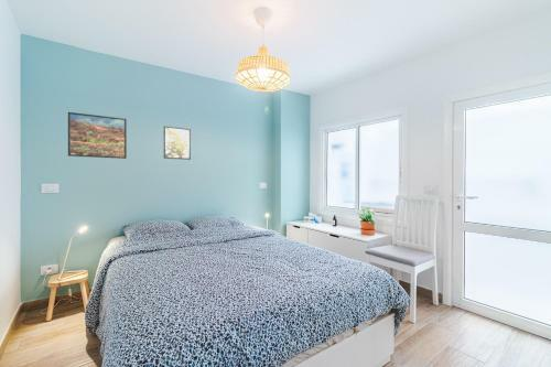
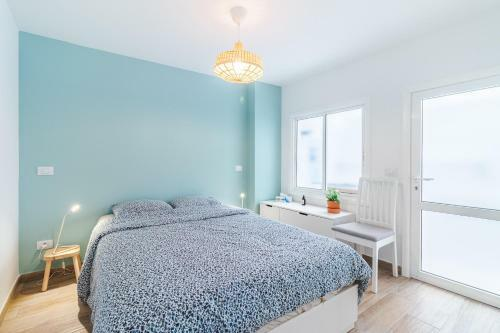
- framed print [163,126,192,161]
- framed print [67,111,128,160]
